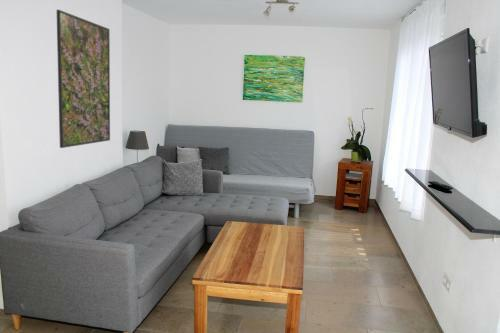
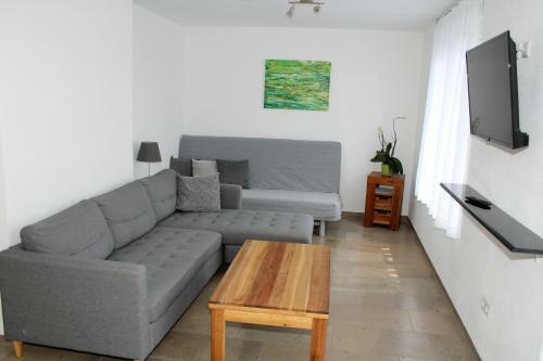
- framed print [56,9,111,149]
